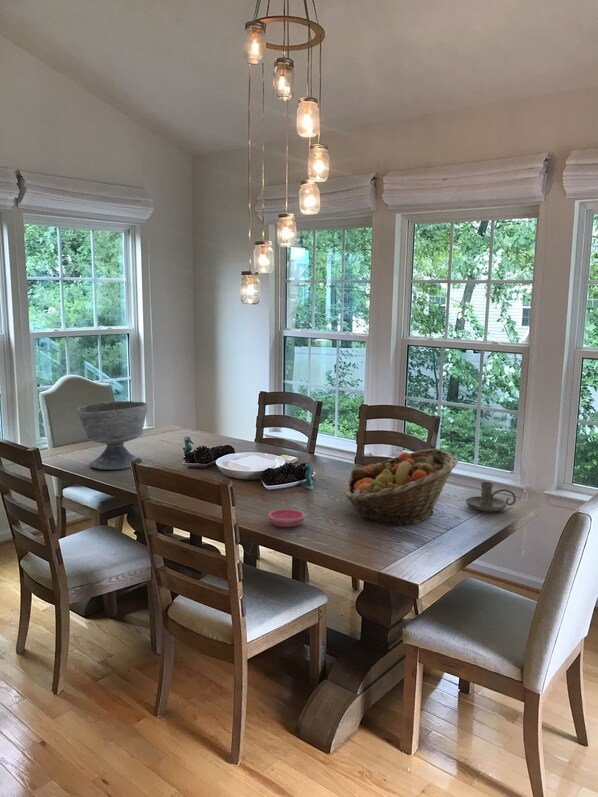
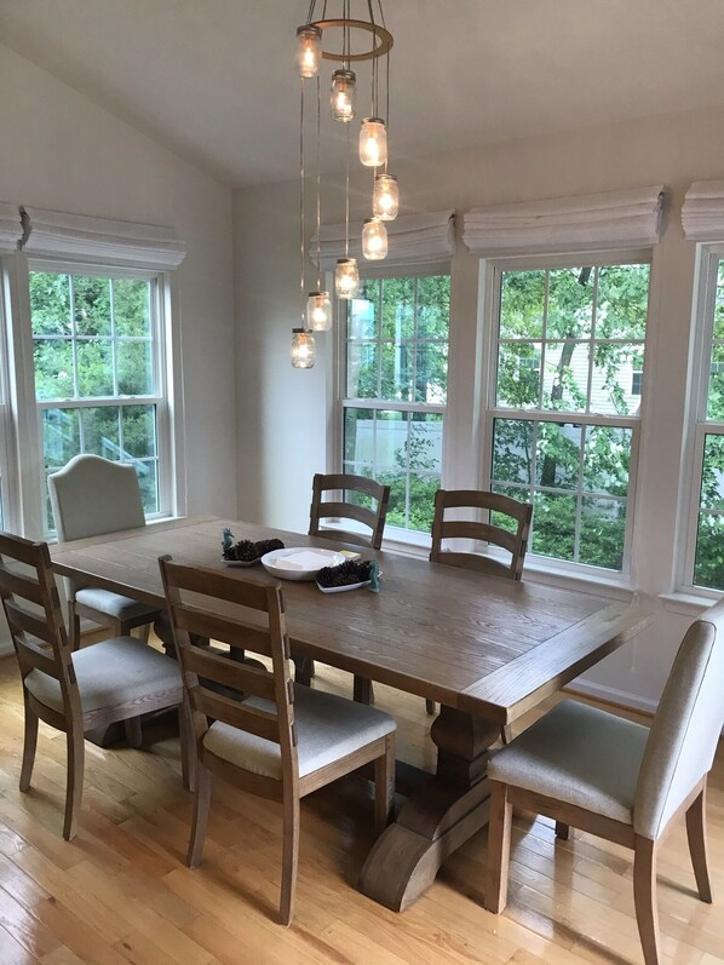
- saucer [267,508,306,528]
- candle holder [465,481,517,512]
- fruit basket [343,448,459,527]
- bowl [77,400,148,471]
